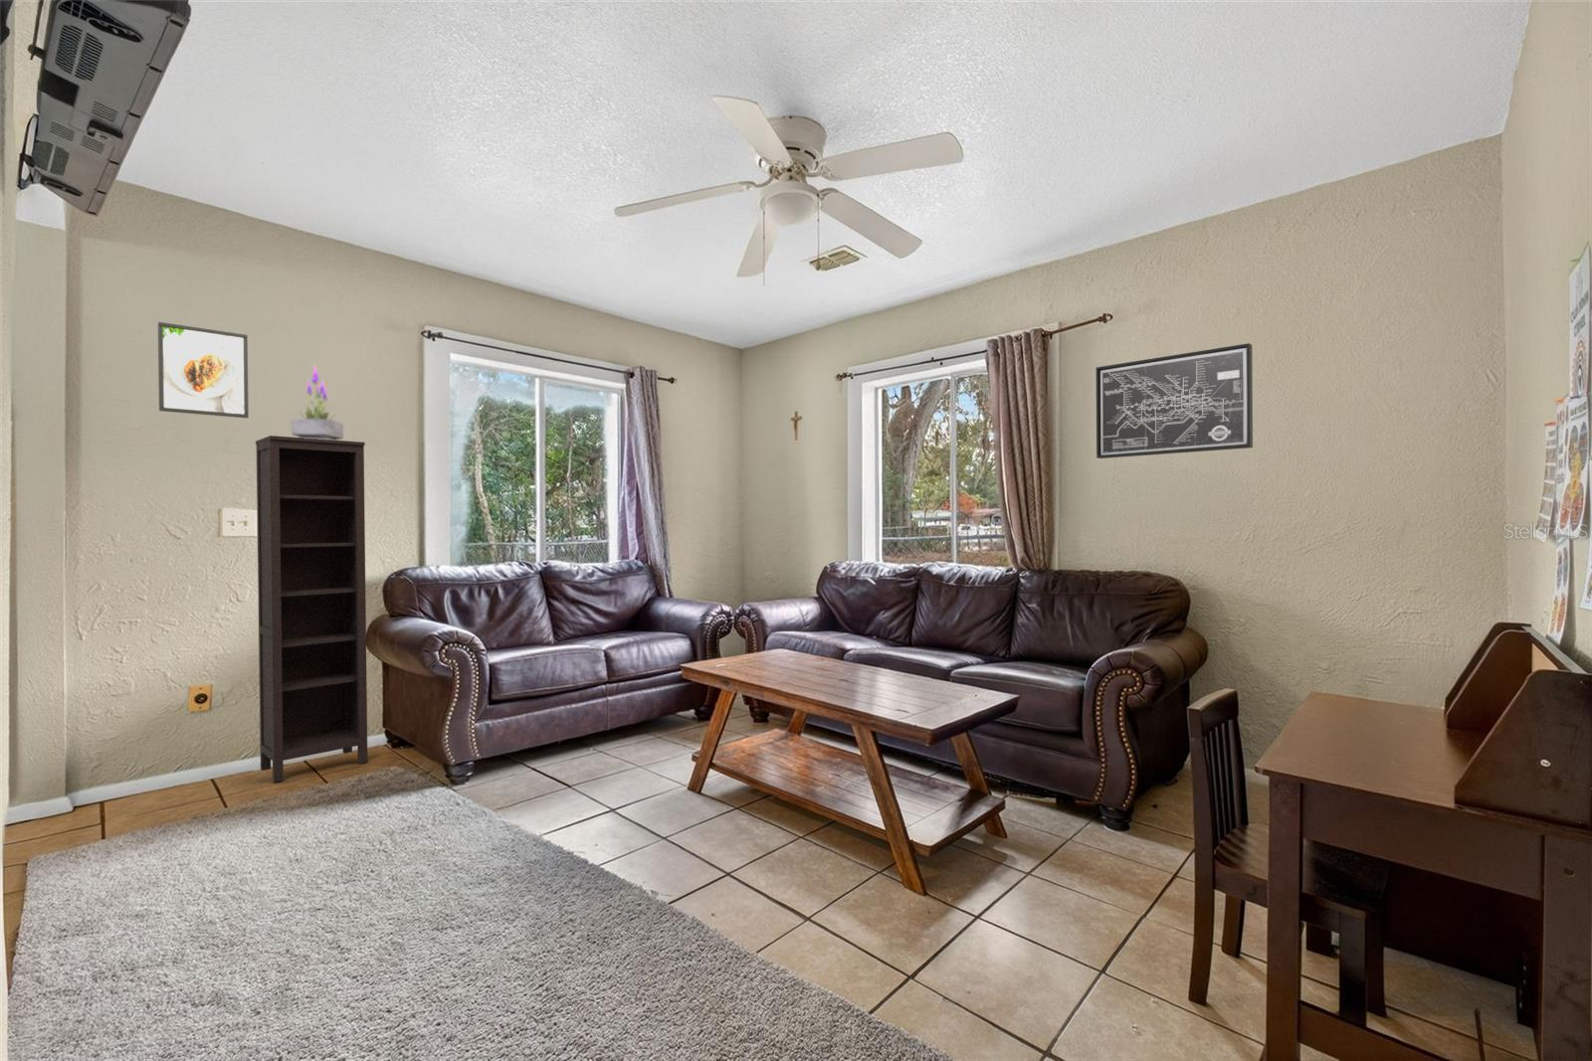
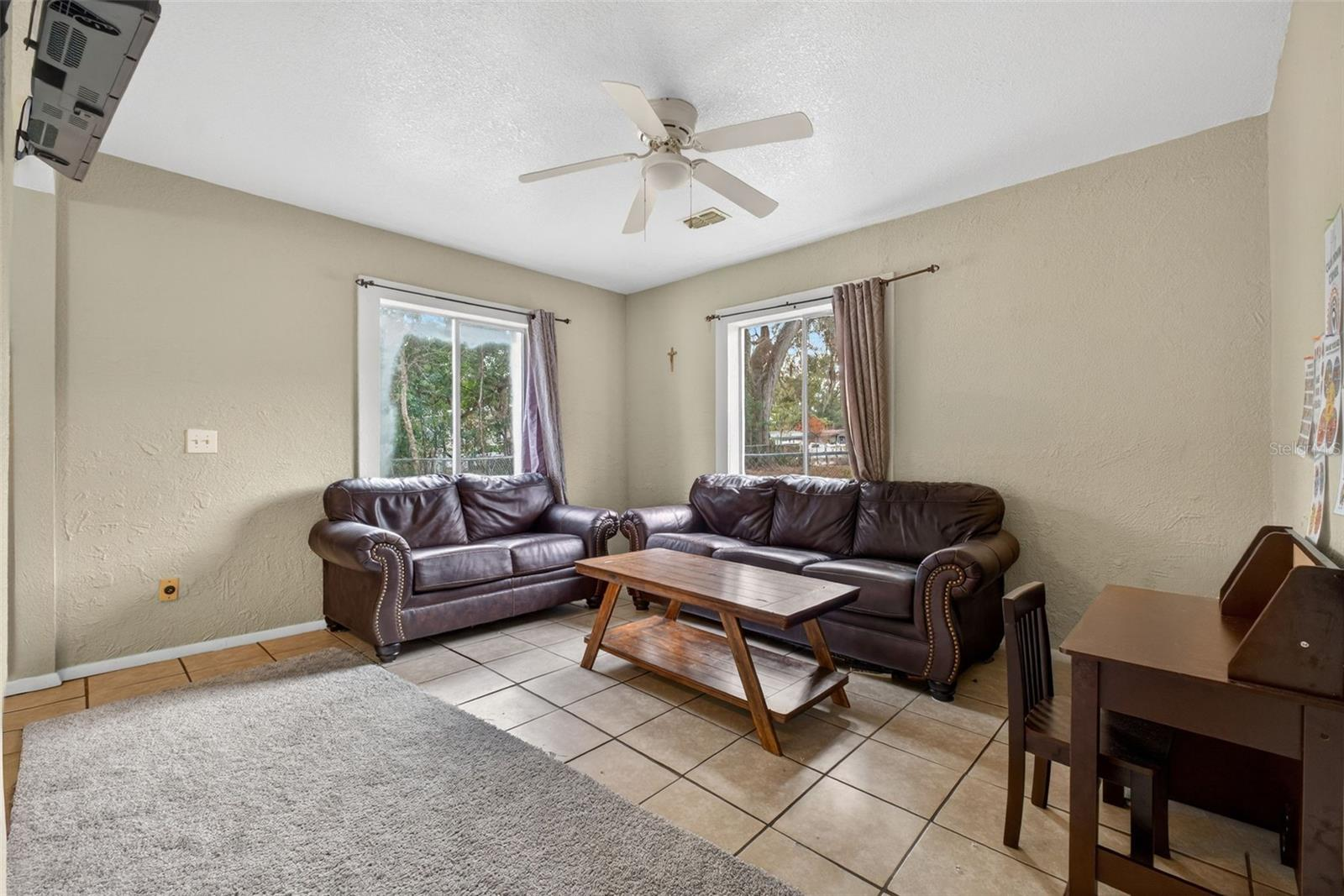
- wall art [1096,342,1253,459]
- potted plant [290,364,345,441]
- bookcase [255,435,368,784]
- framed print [158,321,250,419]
